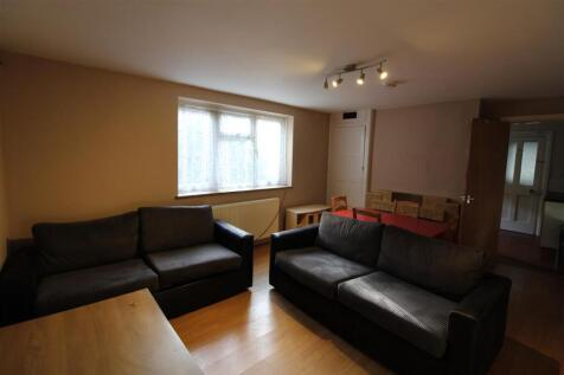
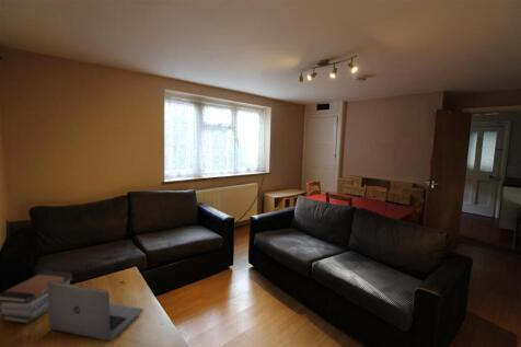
+ laptop [47,281,144,343]
+ book stack [0,269,74,325]
